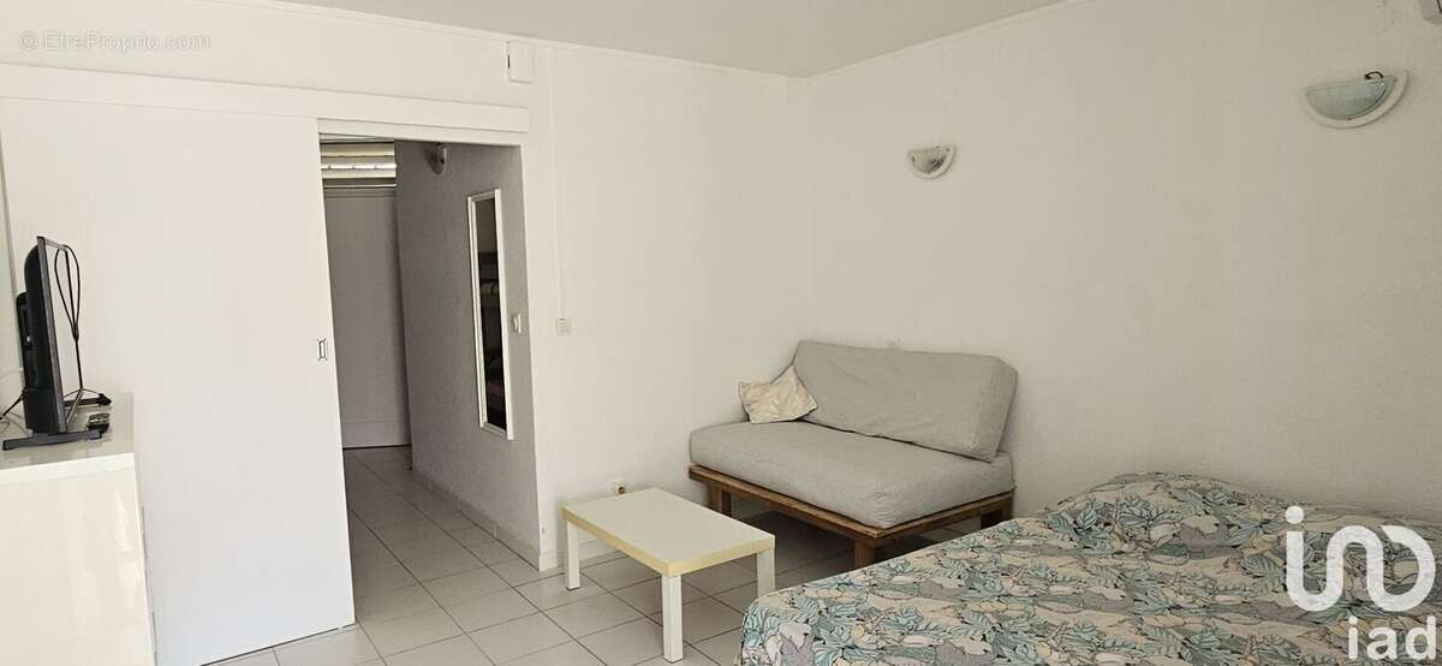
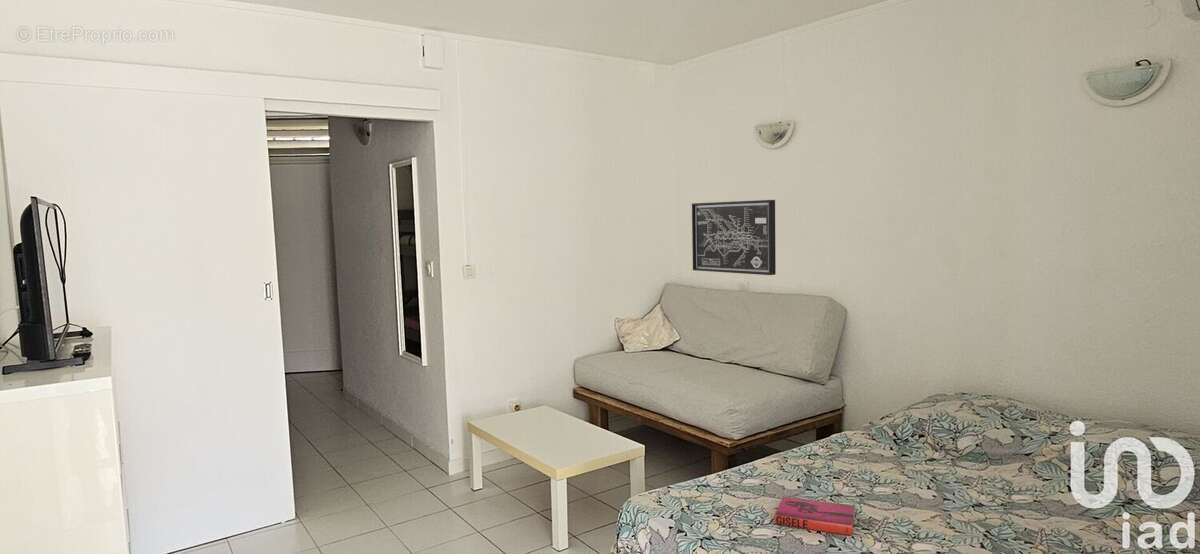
+ wall art [691,199,777,276]
+ hardback book [774,495,856,536]
